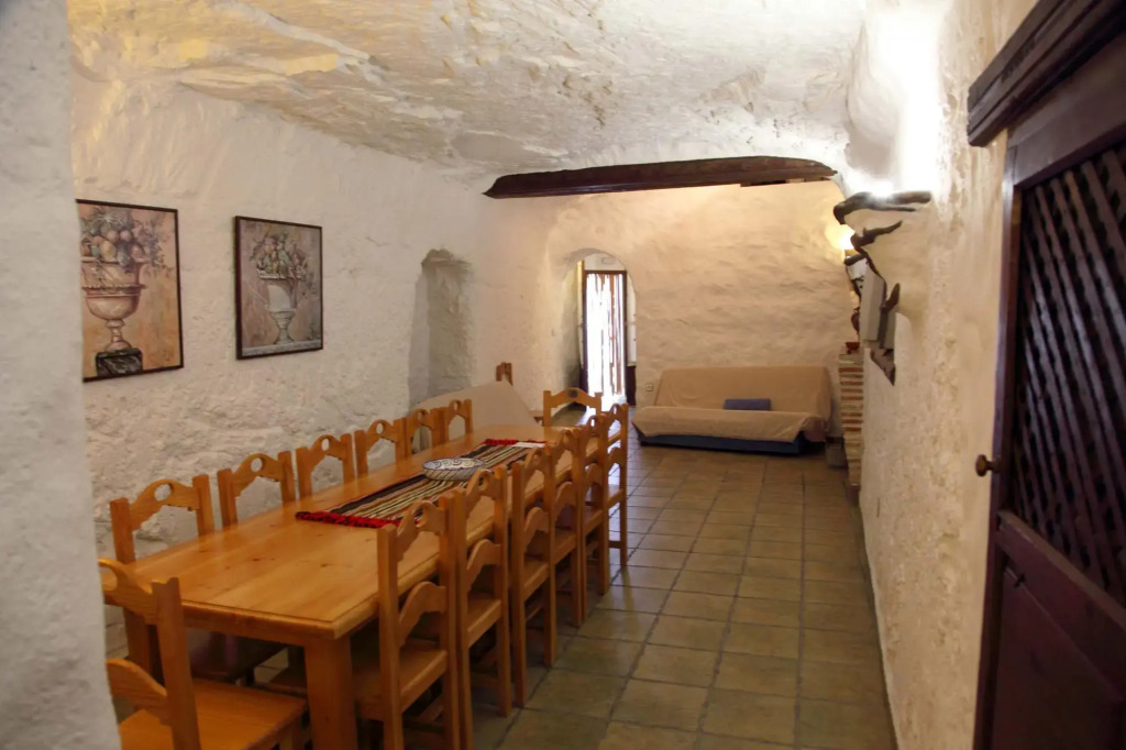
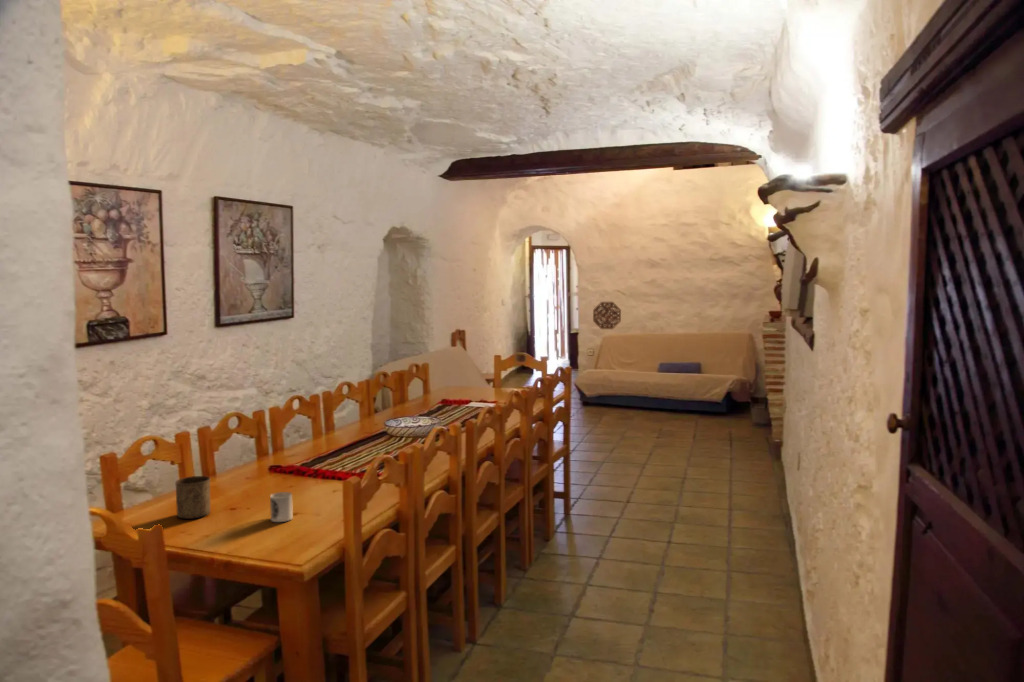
+ cup [269,491,294,523]
+ decorative platter [592,301,622,330]
+ cup [174,475,211,520]
